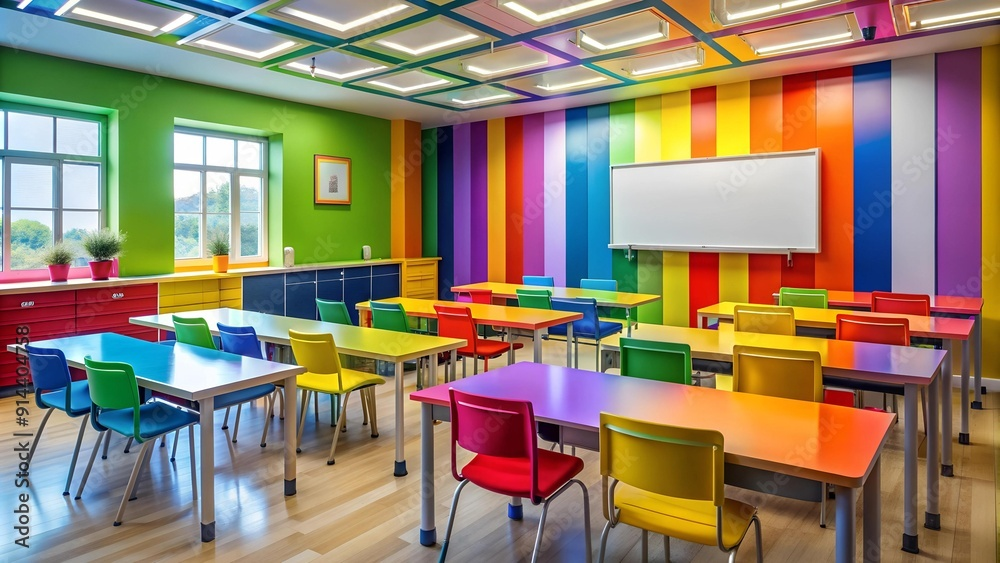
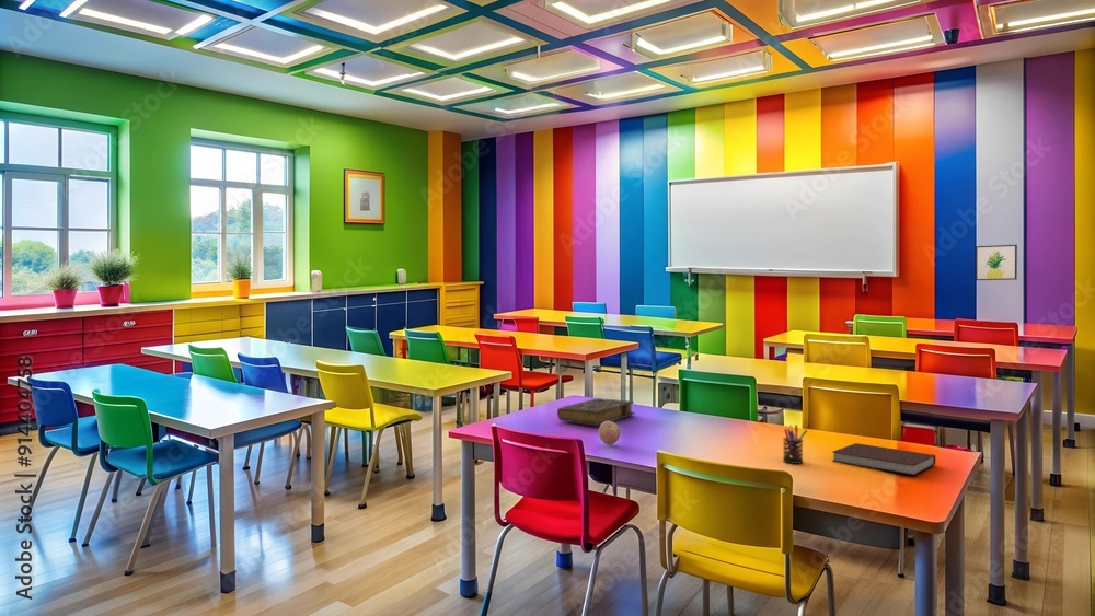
+ wall art [975,244,1018,281]
+ apple [598,421,621,445]
+ book [556,397,636,427]
+ notebook [832,442,936,476]
+ pen holder [782,423,809,465]
